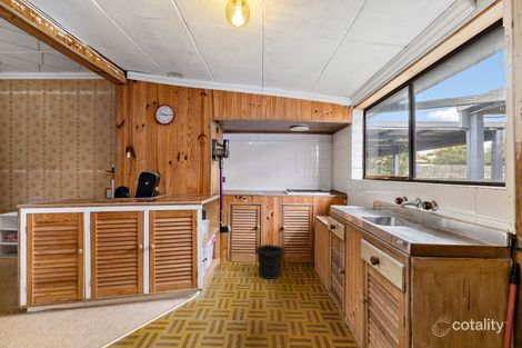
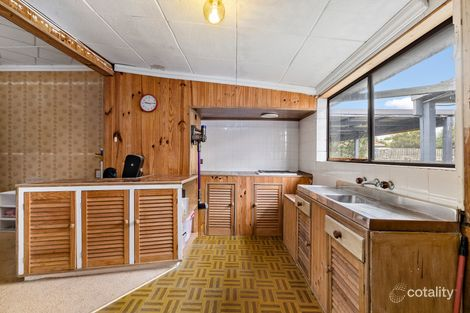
- trash can [254,243,285,280]
